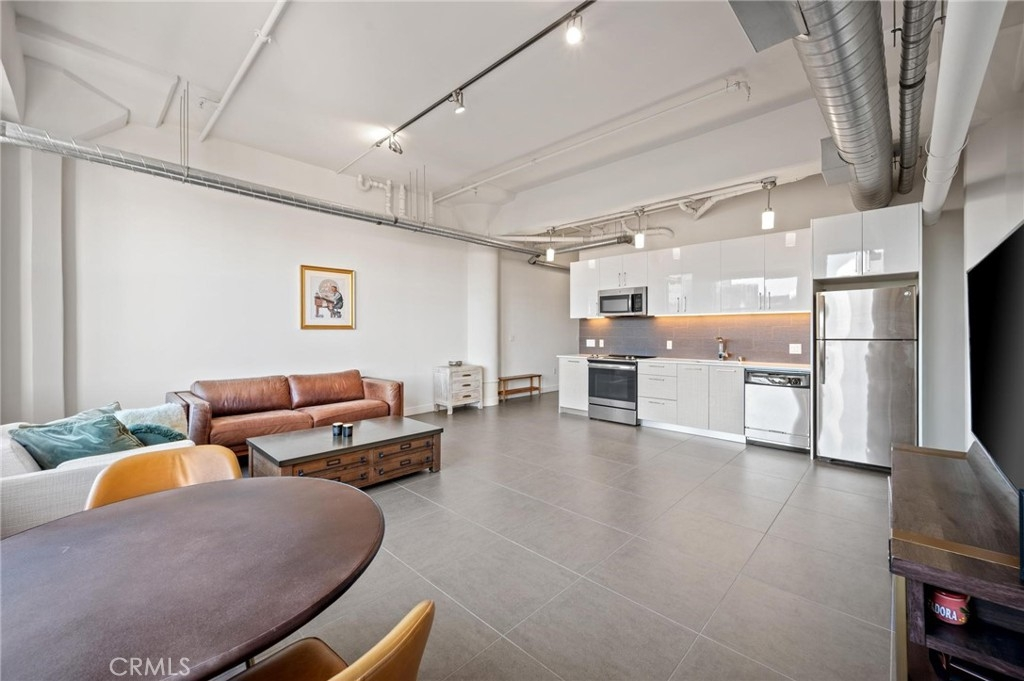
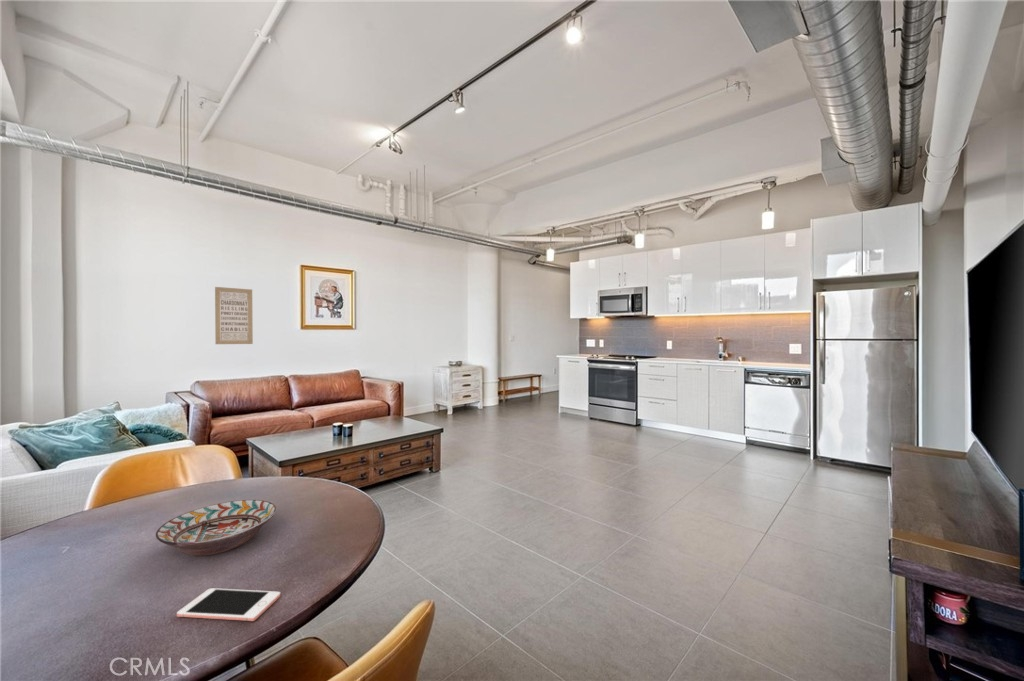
+ cell phone [176,587,281,622]
+ wall art [214,286,254,345]
+ decorative bowl [155,499,277,556]
